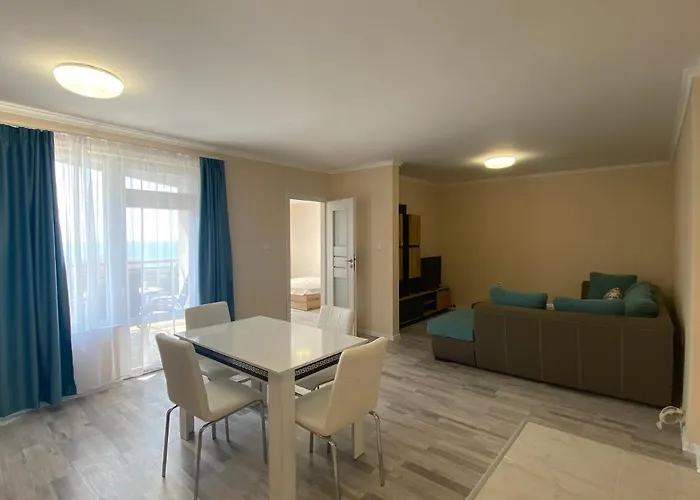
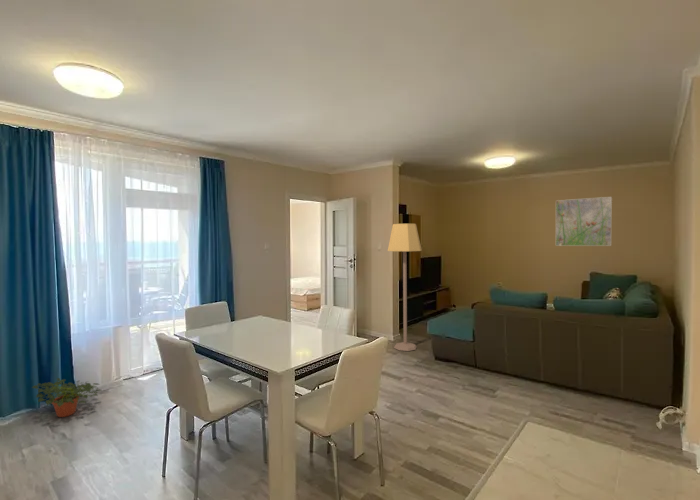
+ potted plant [31,377,103,418]
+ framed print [555,196,613,247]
+ lamp [387,223,423,352]
